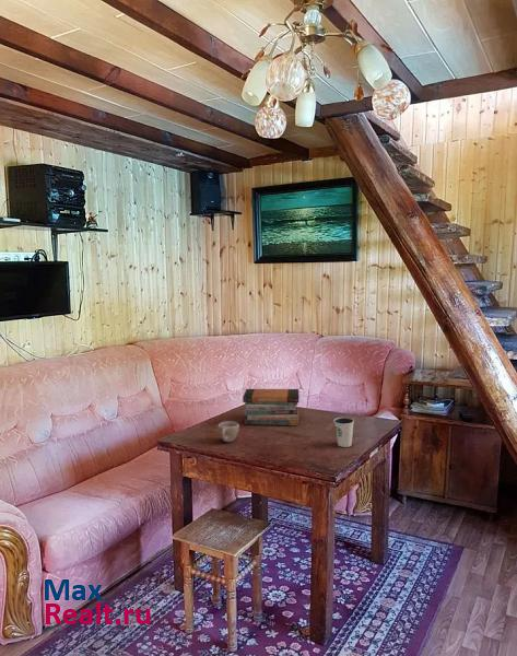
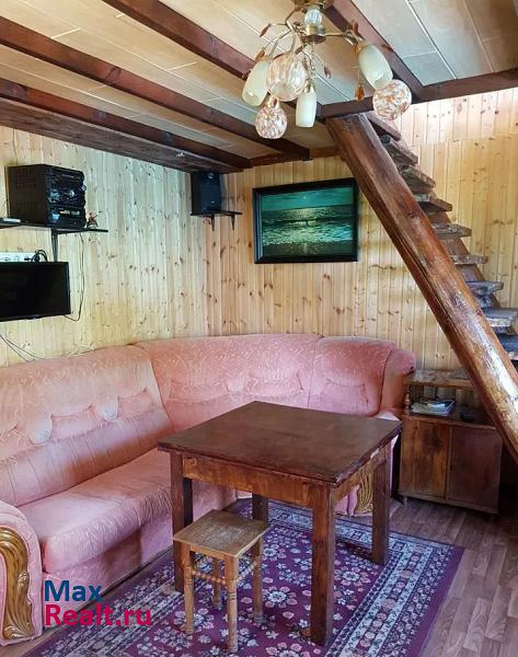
- dixie cup [332,417,355,448]
- cup [216,420,240,443]
- book stack [242,388,301,426]
